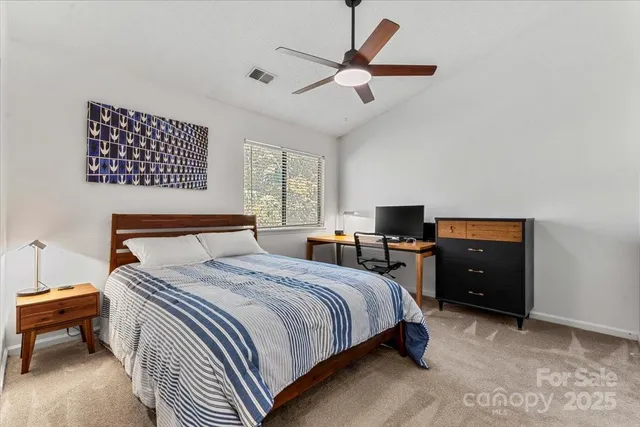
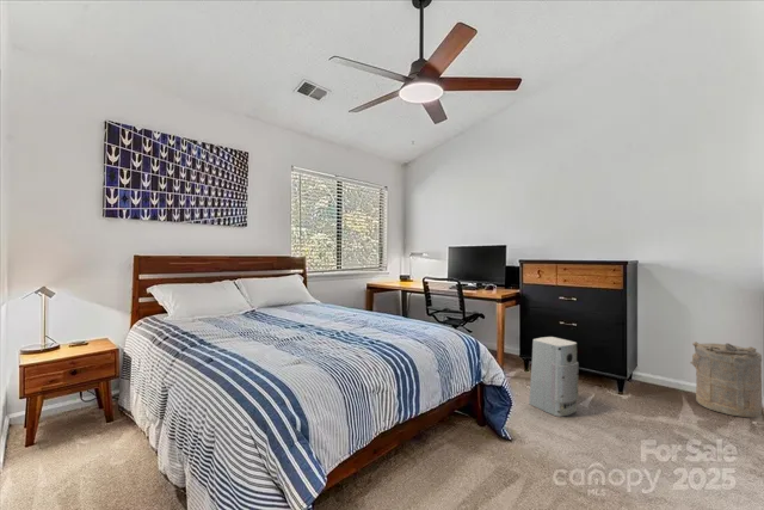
+ laundry hamper [689,340,763,418]
+ air purifier [528,336,580,418]
